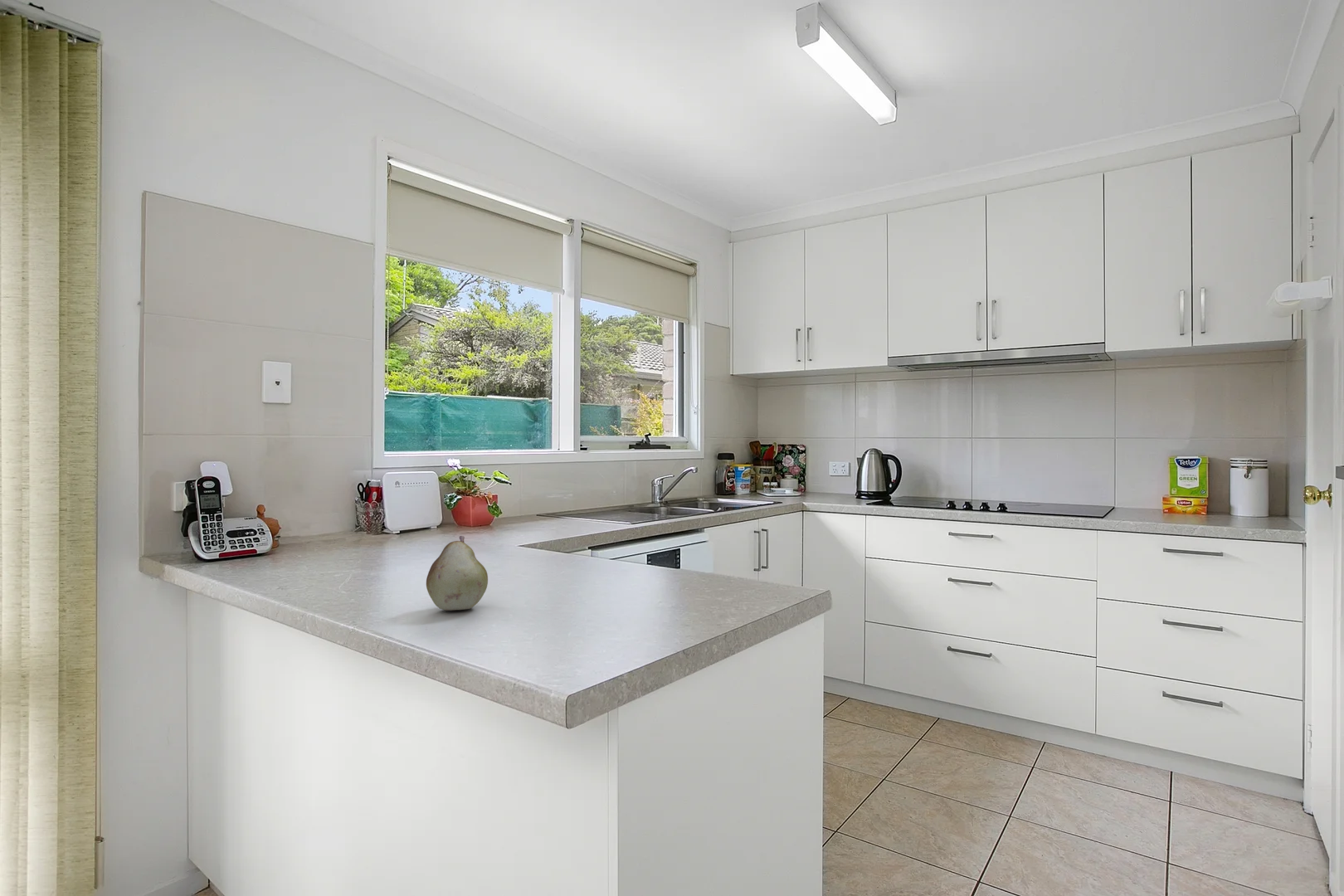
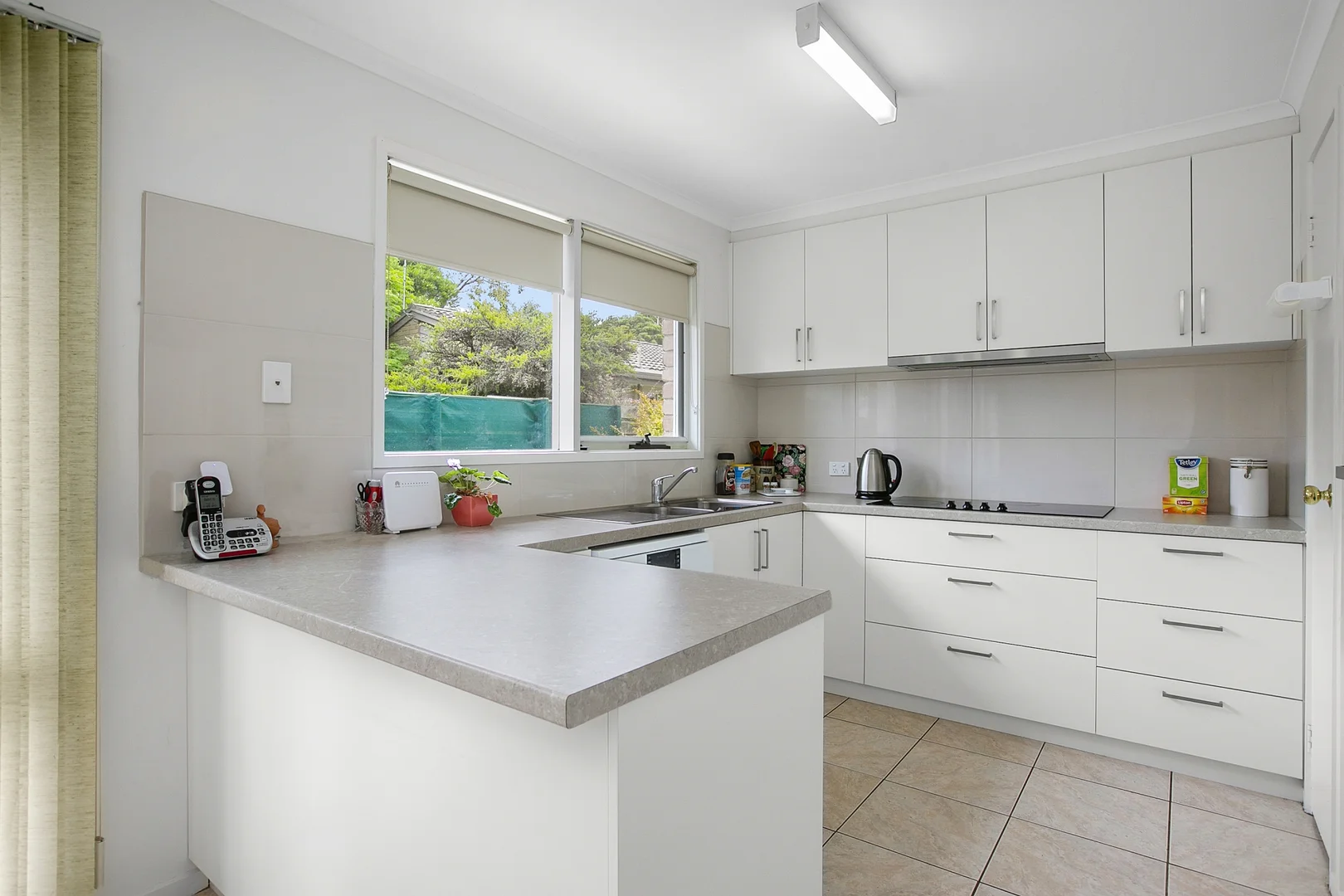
- fruit [426,535,489,611]
